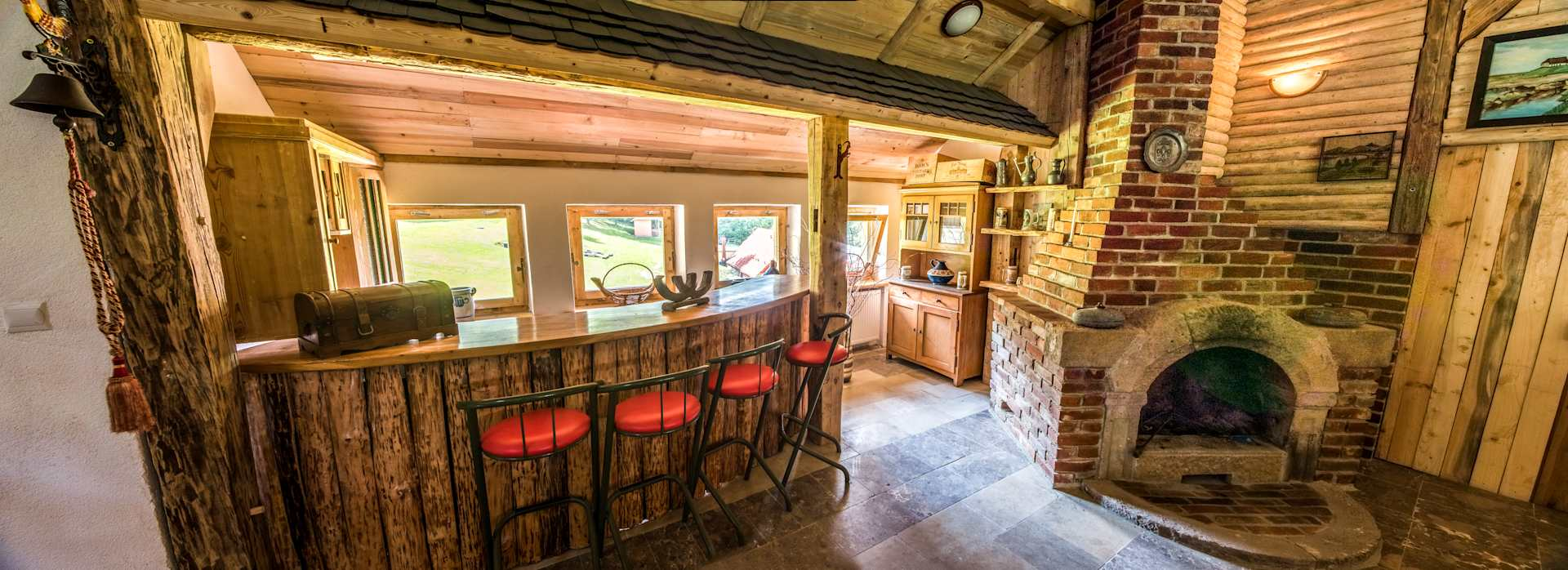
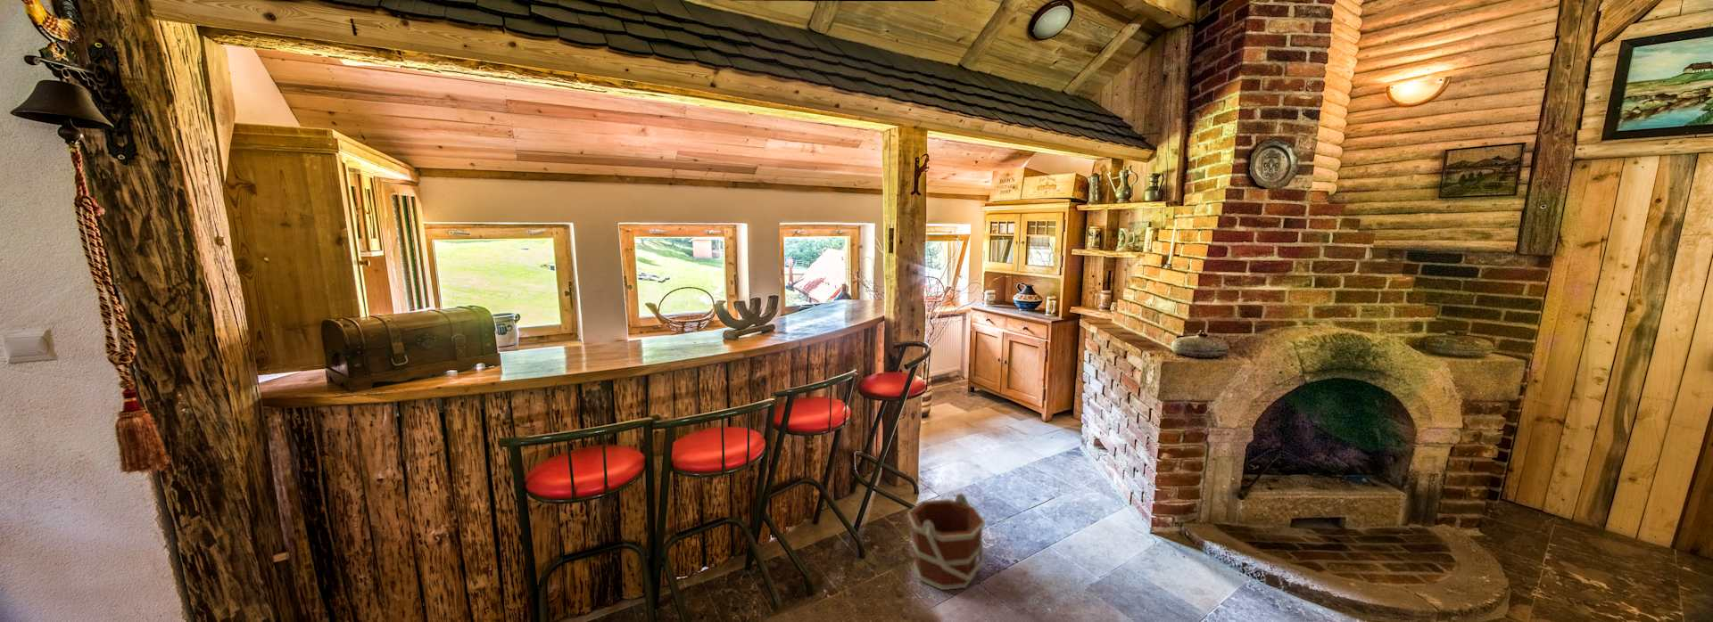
+ bucket [907,493,985,590]
